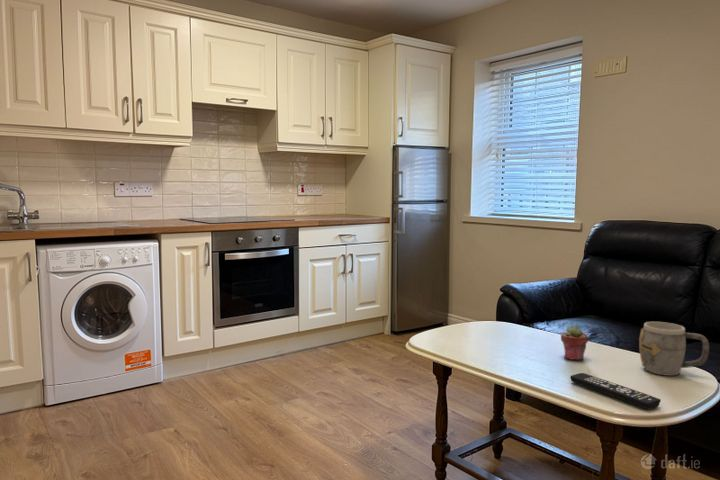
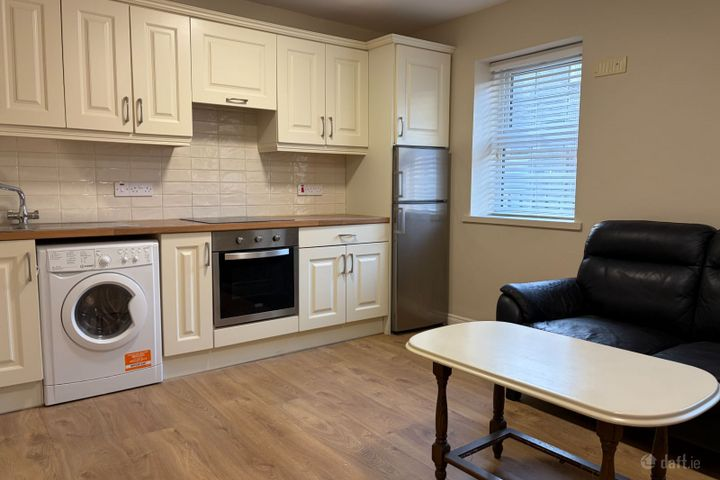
- potted succulent [560,324,589,361]
- remote control [569,372,662,410]
- mug [638,321,710,377]
